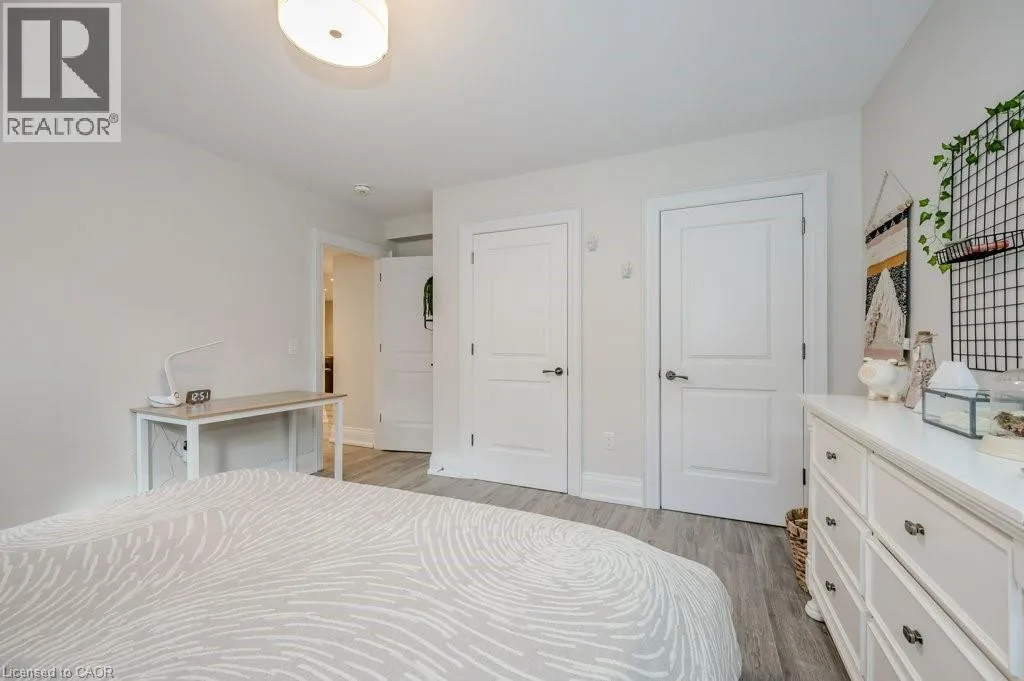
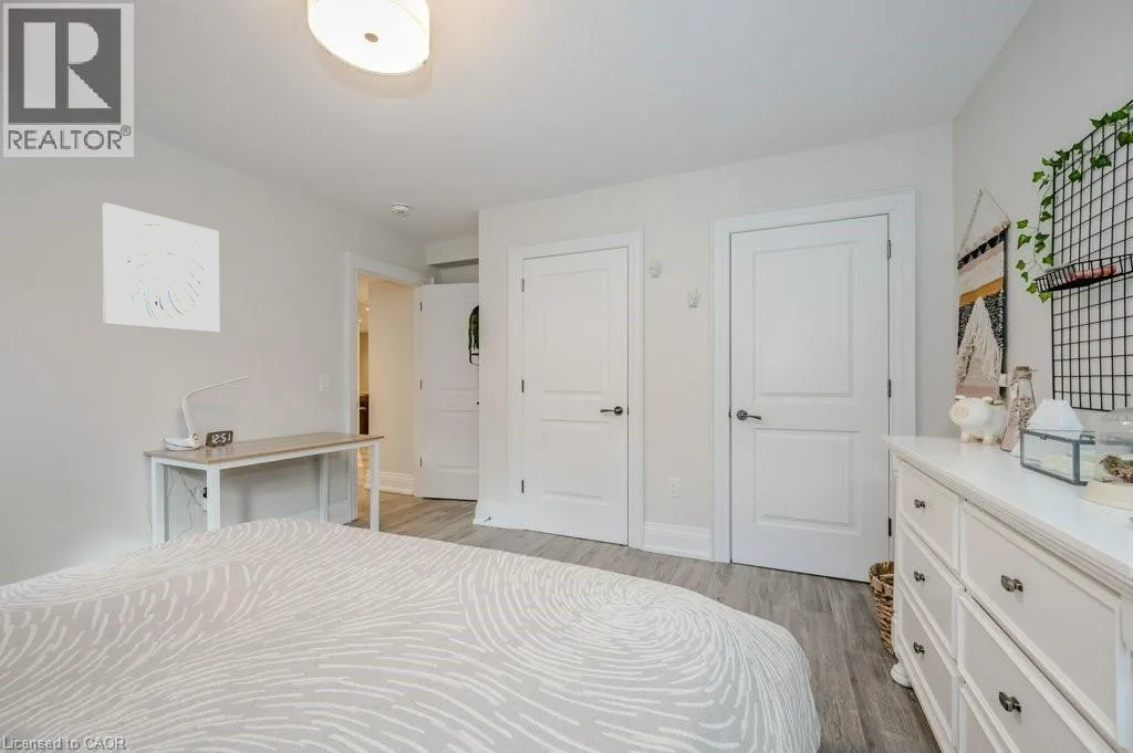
+ wall art [102,201,220,333]
